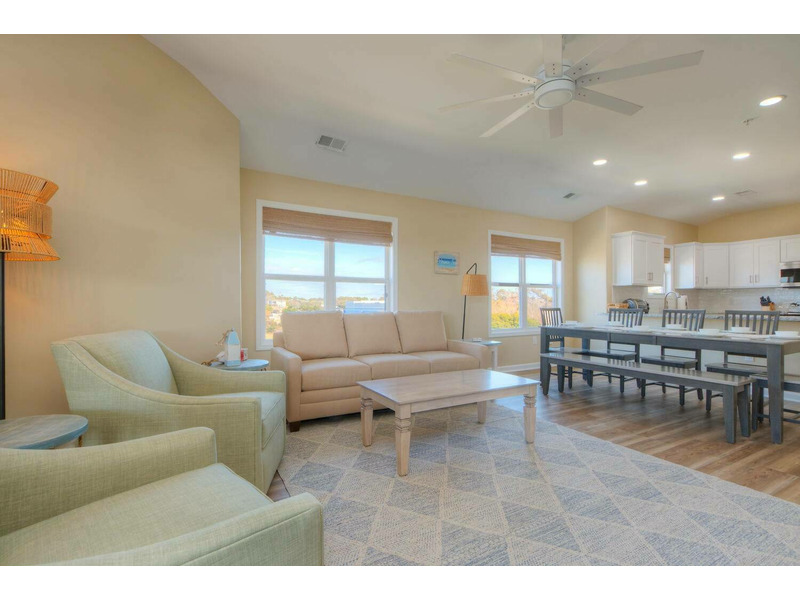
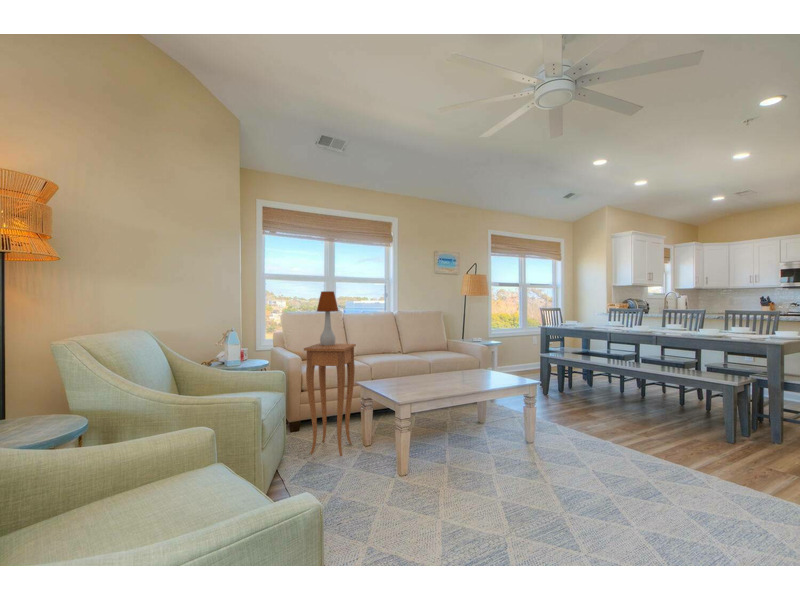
+ side table [303,342,357,457]
+ table lamp [316,290,339,345]
